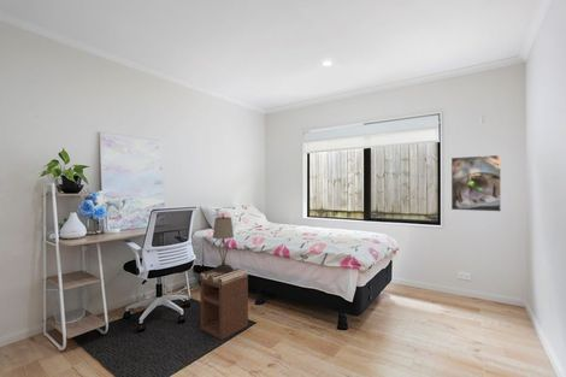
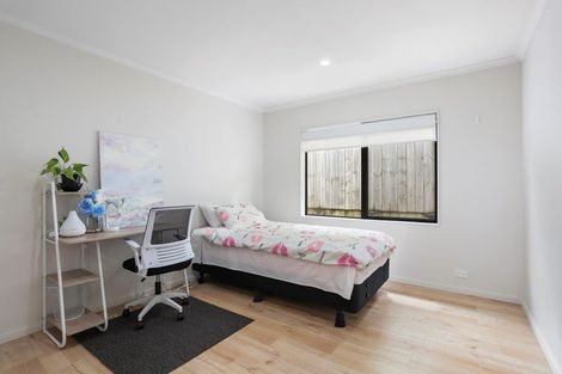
- nightstand [199,266,249,341]
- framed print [450,154,502,213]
- table lamp [212,214,235,273]
